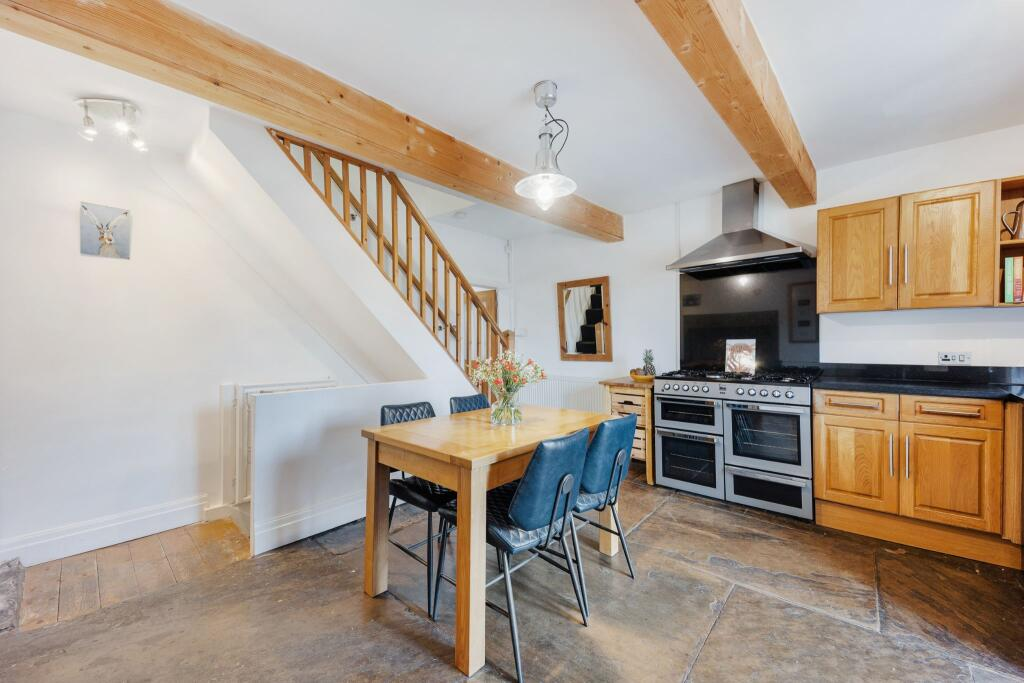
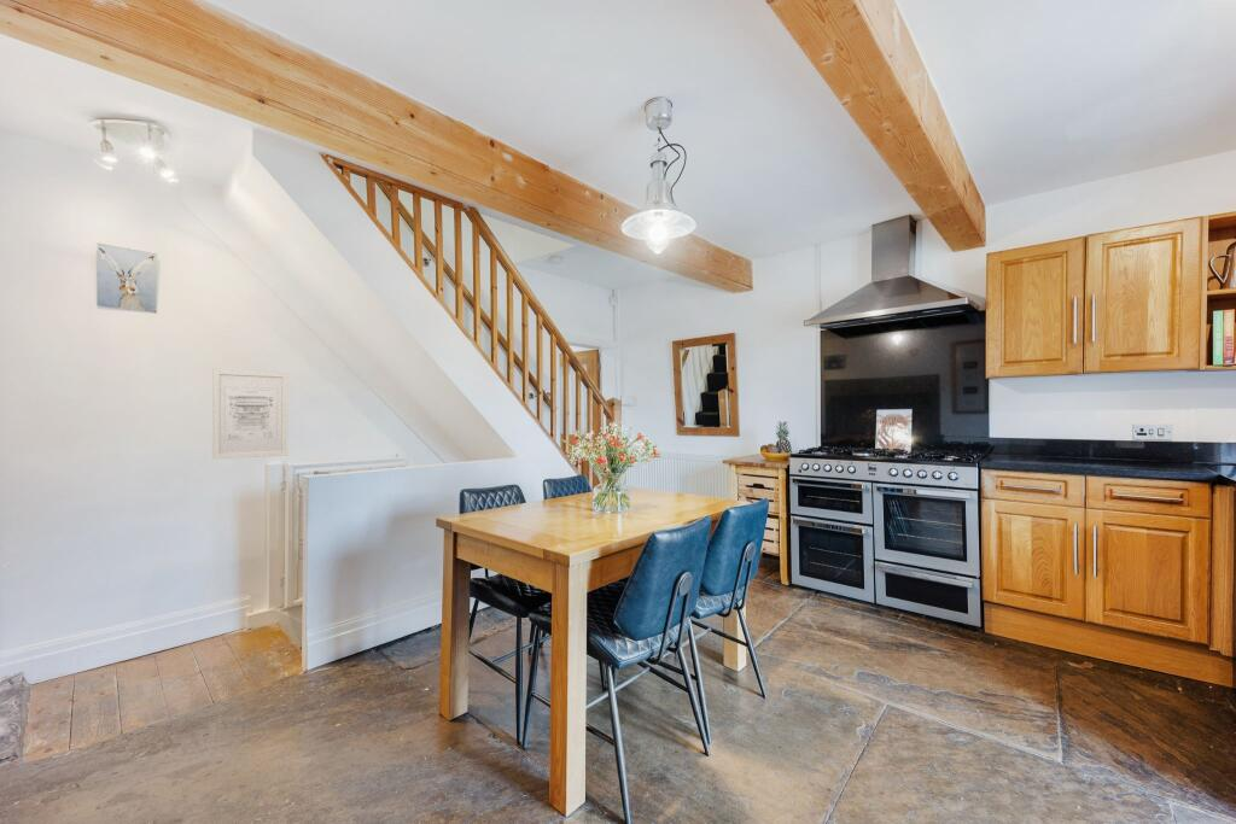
+ wall art [211,368,288,461]
